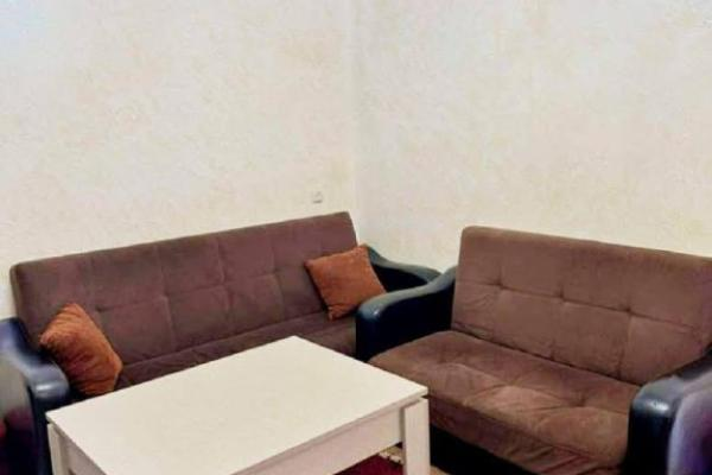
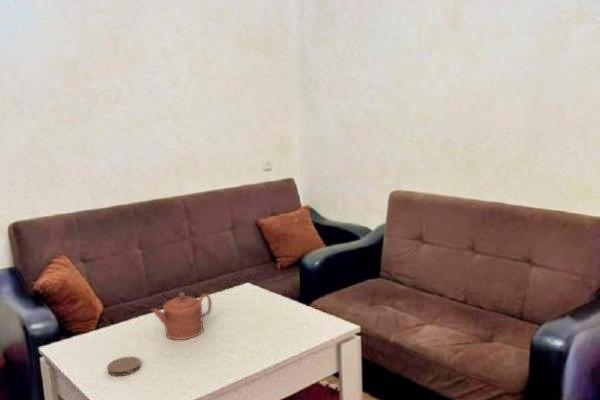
+ teapot [150,291,213,341]
+ coaster [106,356,142,377]
